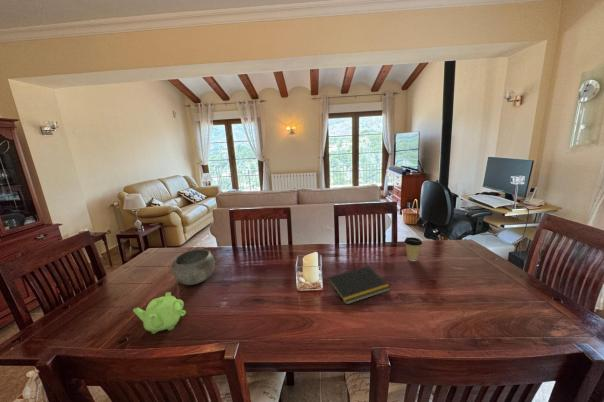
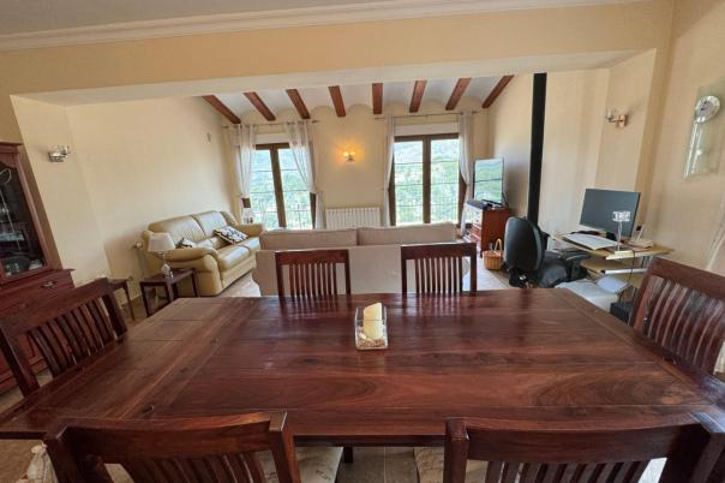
- teapot [132,291,187,335]
- notepad [326,265,392,306]
- coffee cup [403,236,423,262]
- bowl [170,248,216,286]
